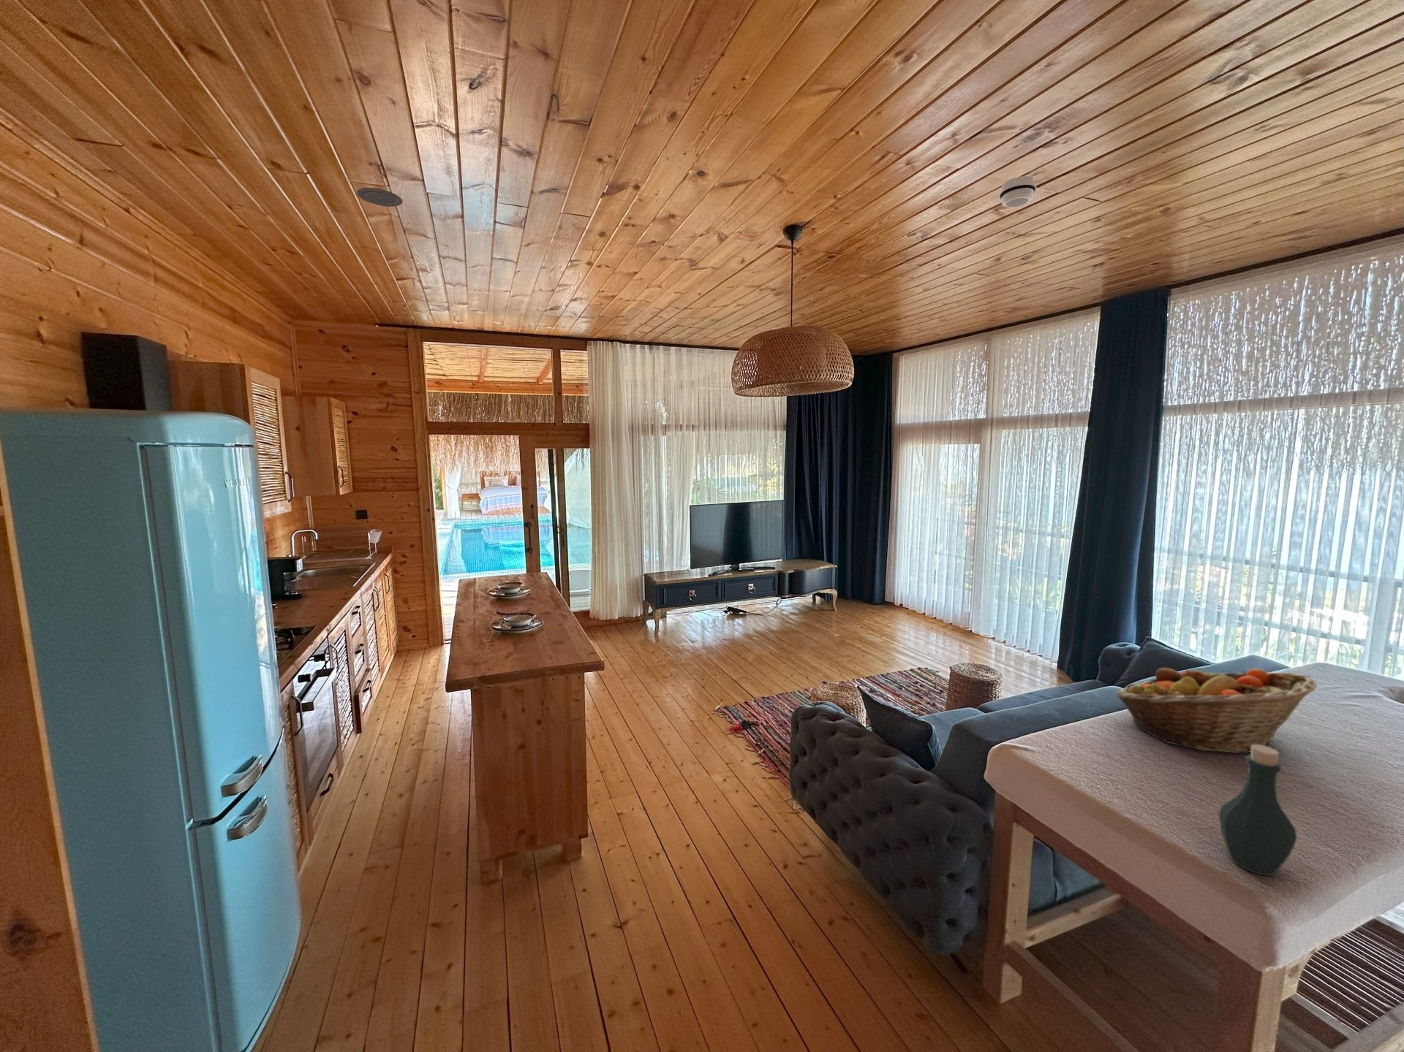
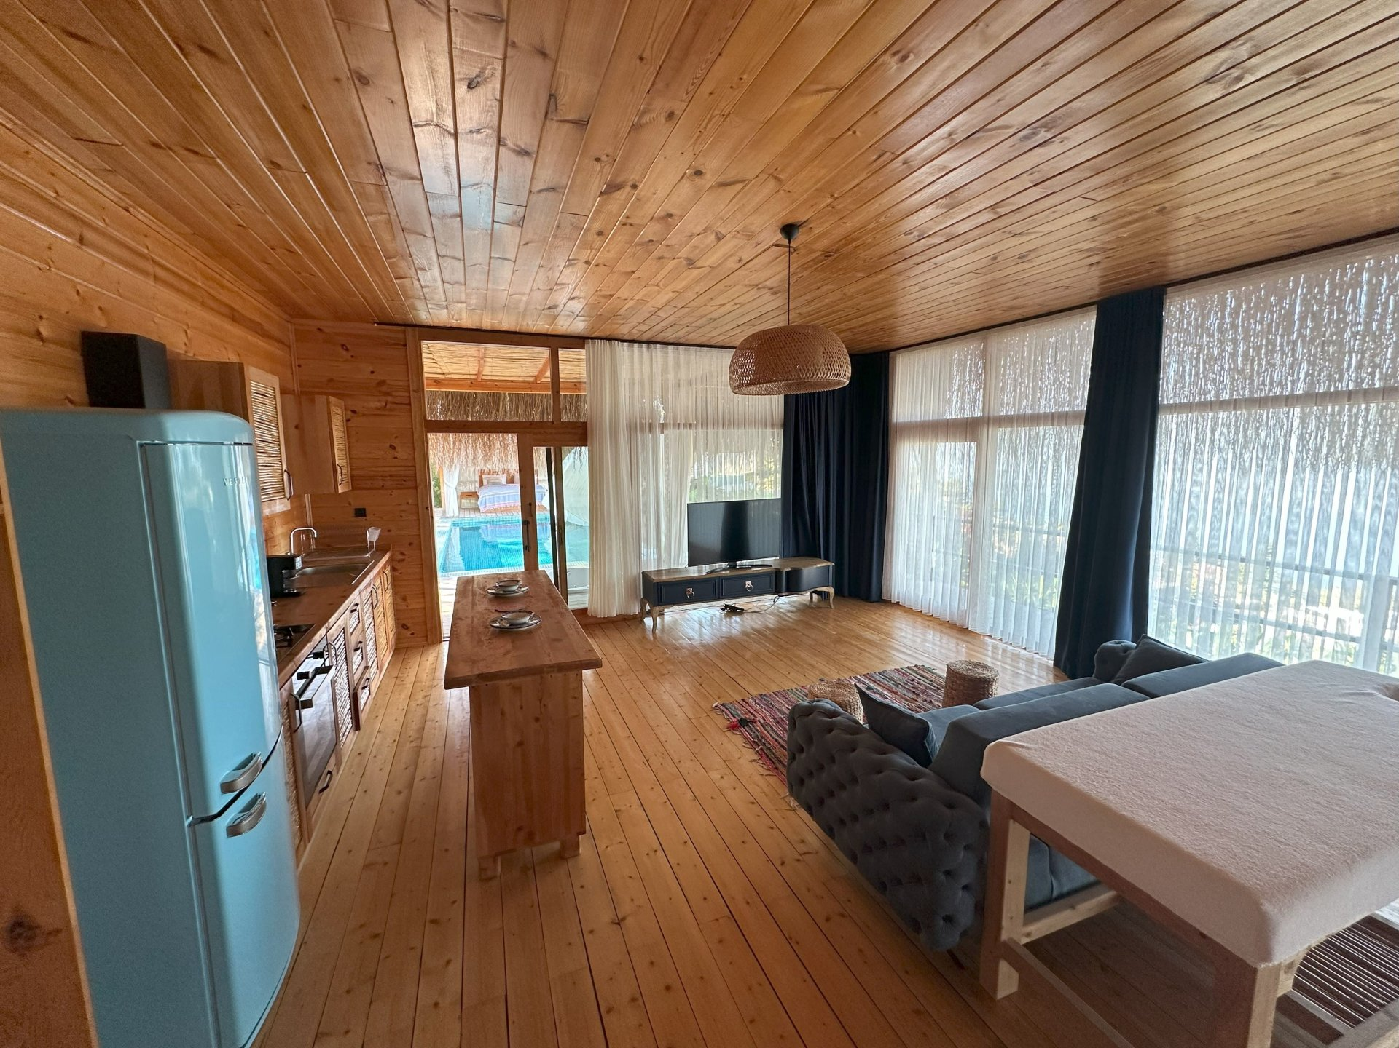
- smoke detector [999,176,1037,208]
- recessed light [356,187,404,208]
- bottle [1217,745,1298,876]
- fruit basket [1114,666,1318,754]
